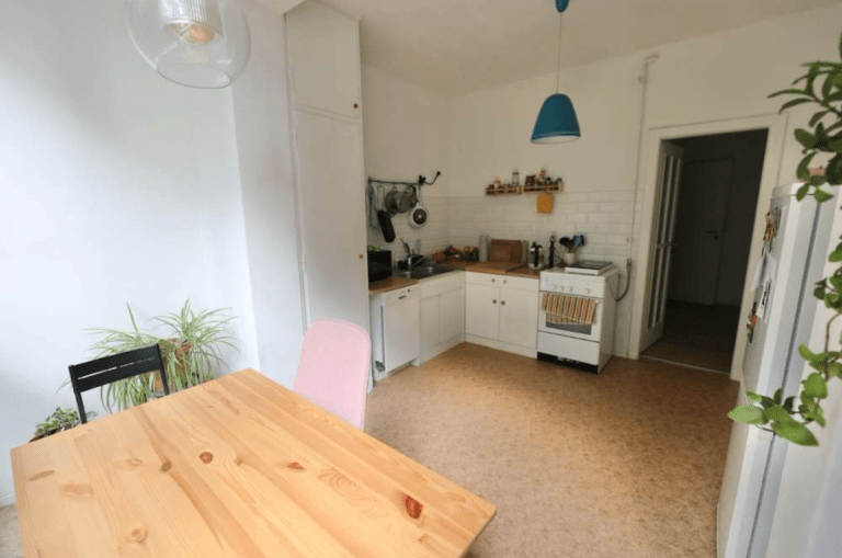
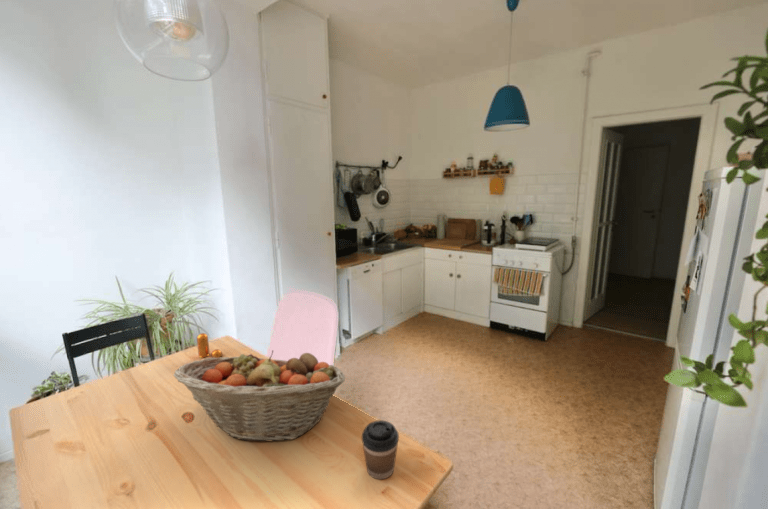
+ pepper shaker [196,332,223,359]
+ fruit basket [172,349,346,442]
+ coffee cup [361,419,400,480]
